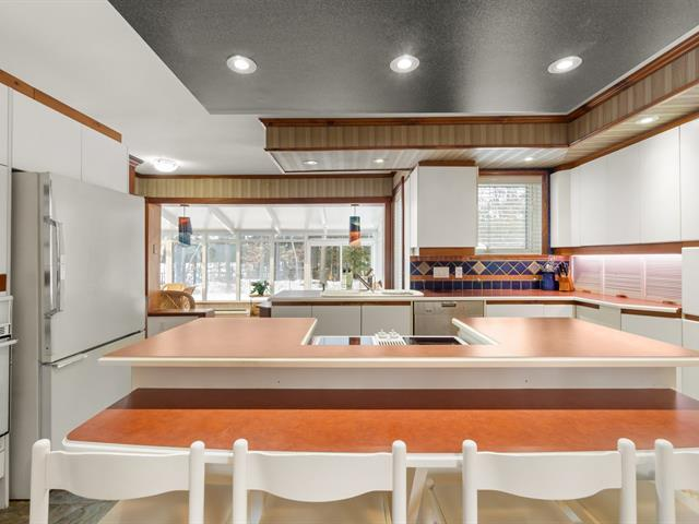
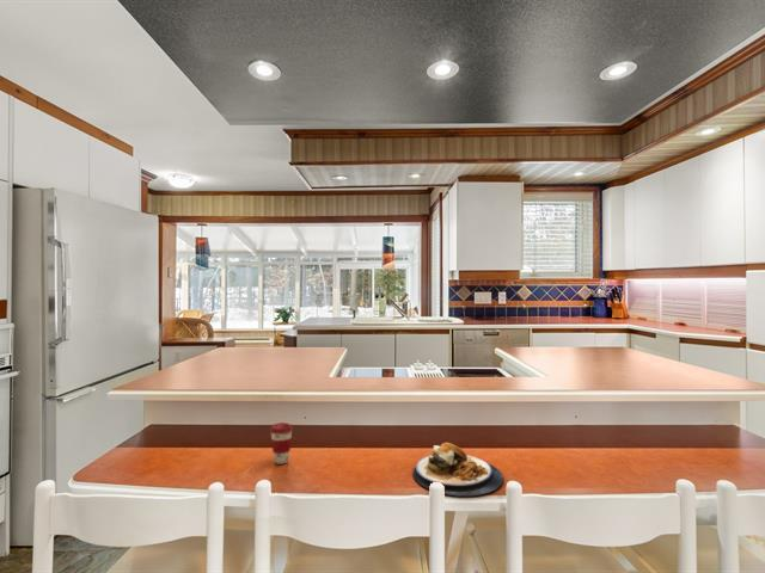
+ plate [411,442,504,498]
+ coffee cup [269,421,294,466]
